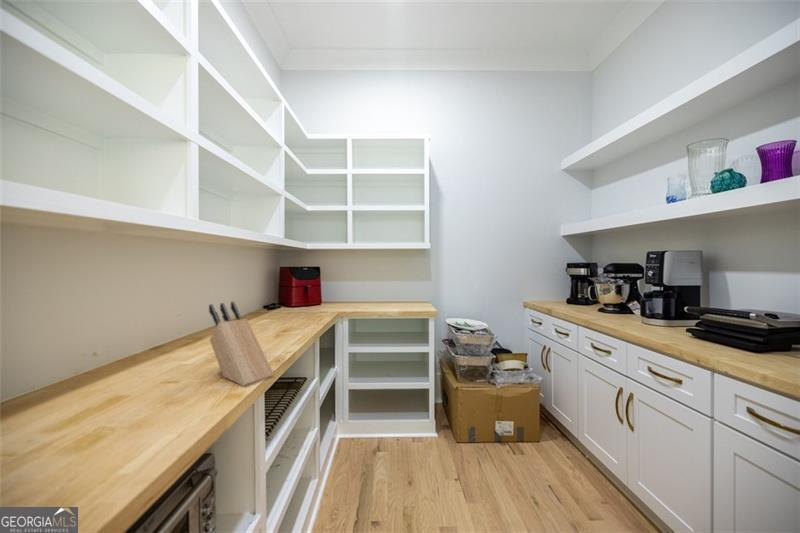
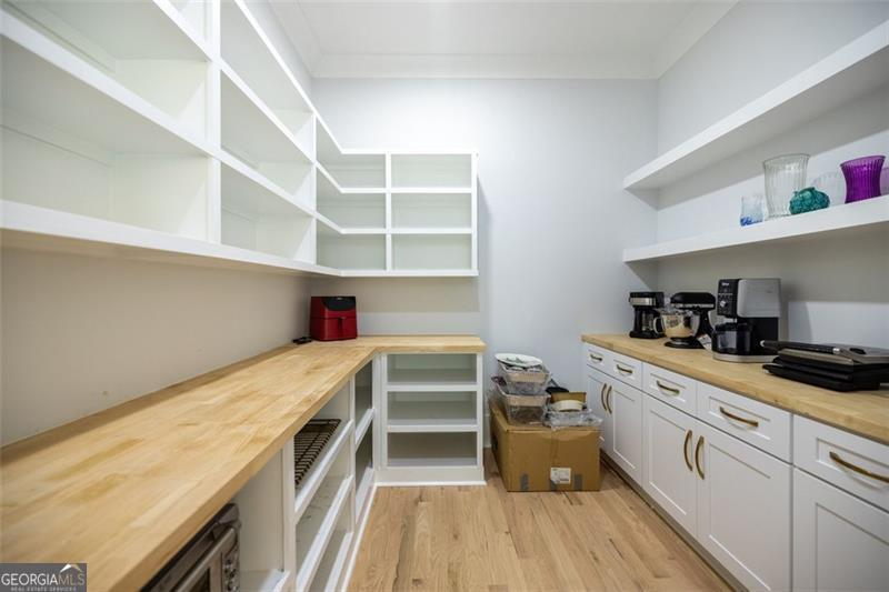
- knife block [208,300,275,387]
